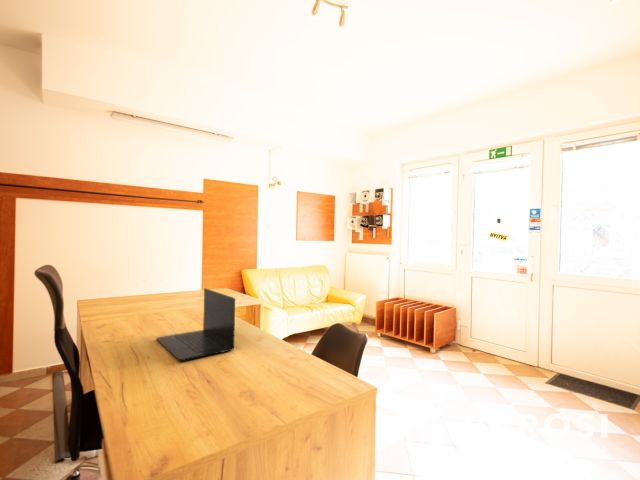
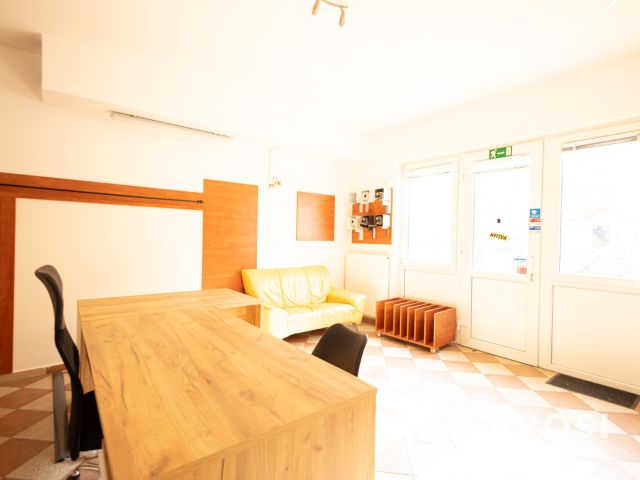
- laptop [155,287,236,362]
